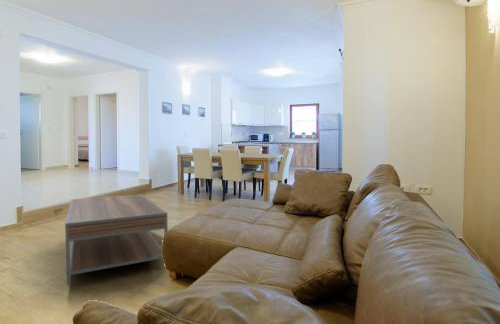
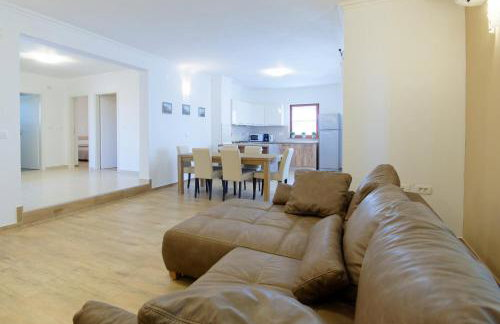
- coffee table [64,193,169,286]
